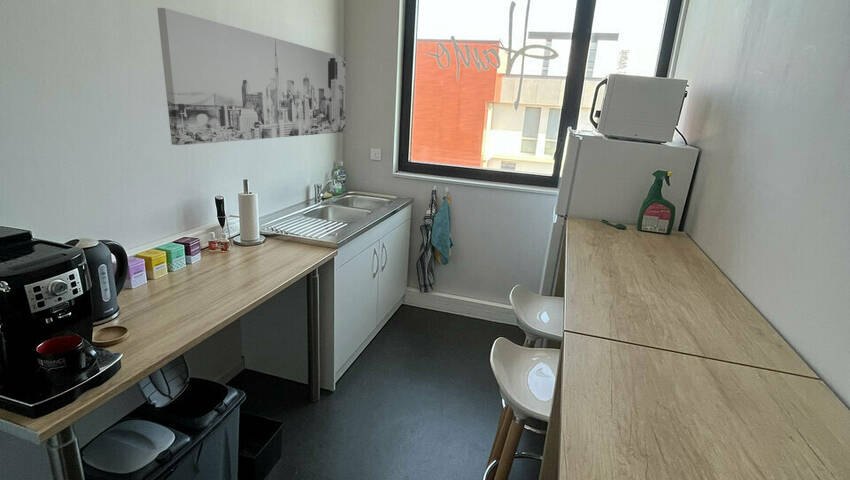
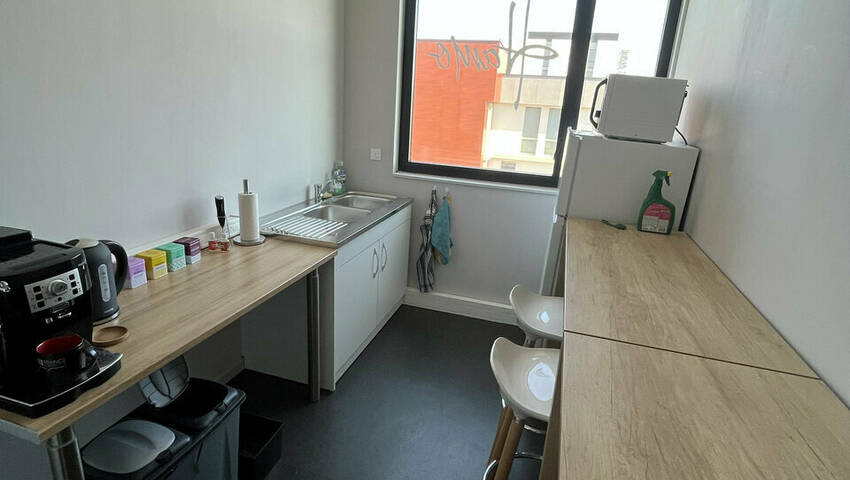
- wall art [156,7,346,146]
